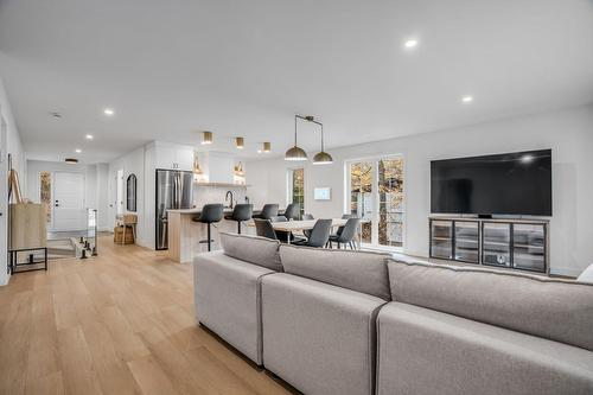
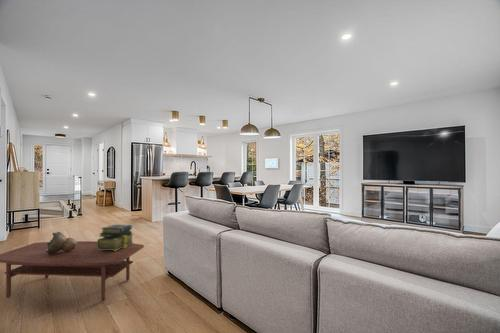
+ stack of books [96,223,135,251]
+ coffee table [0,240,145,302]
+ decorative bowl [45,231,77,254]
